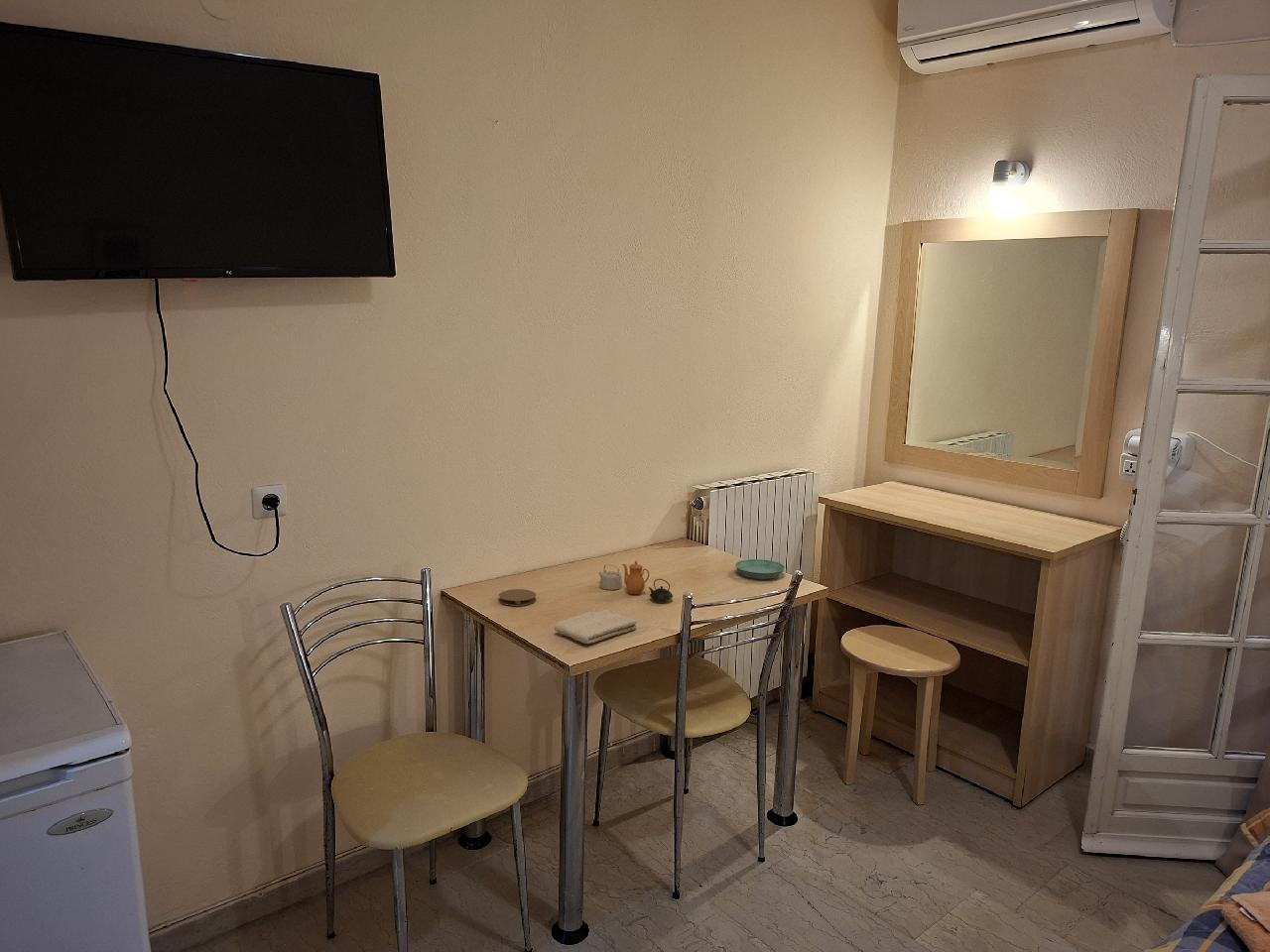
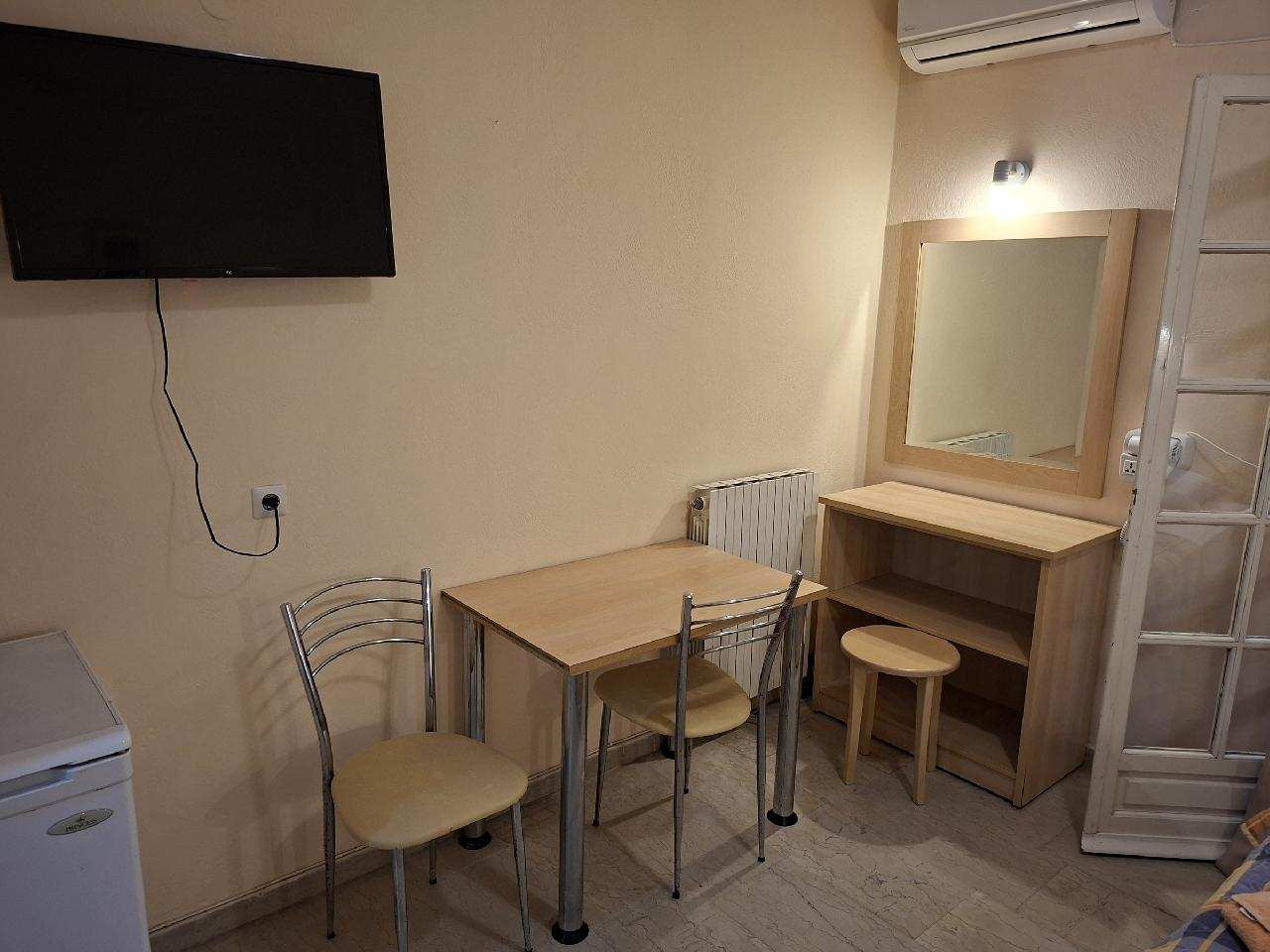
- teapot [597,560,674,602]
- coaster [498,588,537,607]
- saucer [734,558,786,580]
- washcloth [554,609,638,646]
